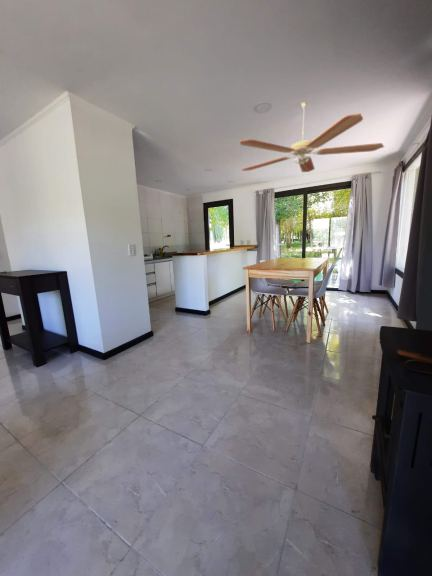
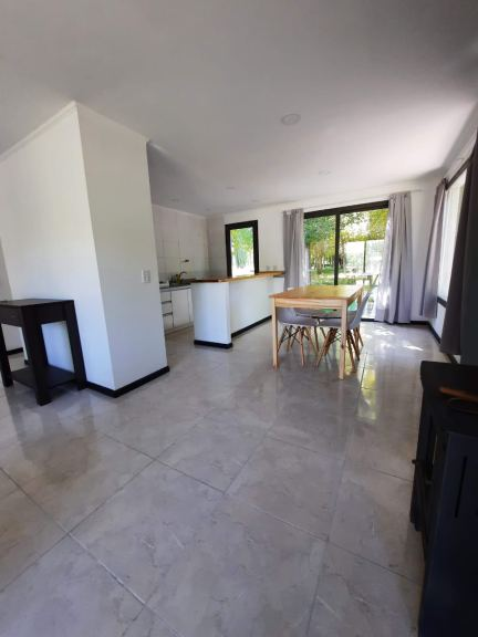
- ceiling fan [239,101,385,173]
